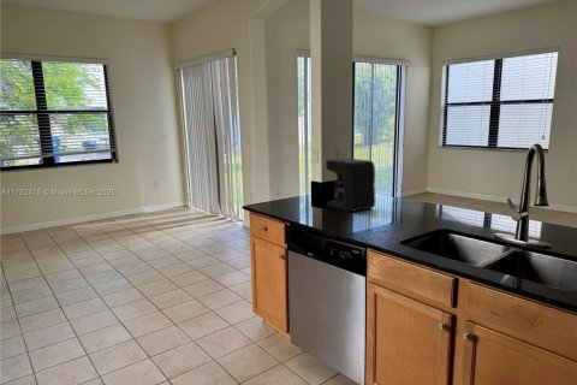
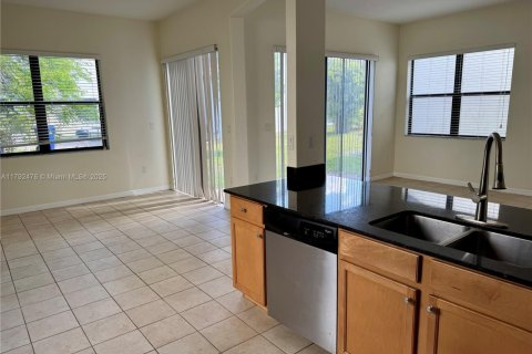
- coffee maker [325,156,376,213]
